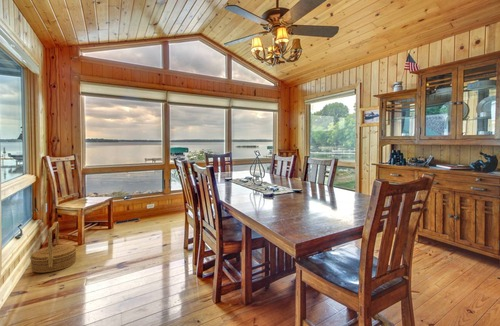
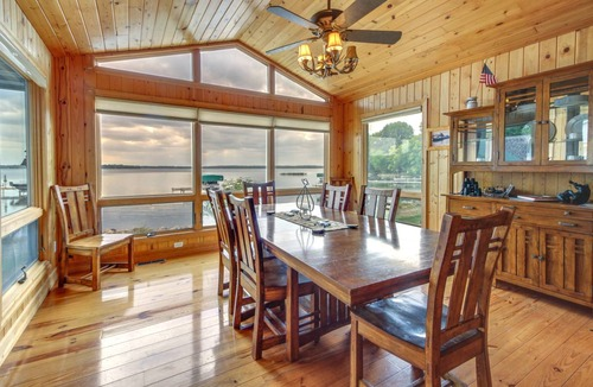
- woven basket [29,221,78,274]
